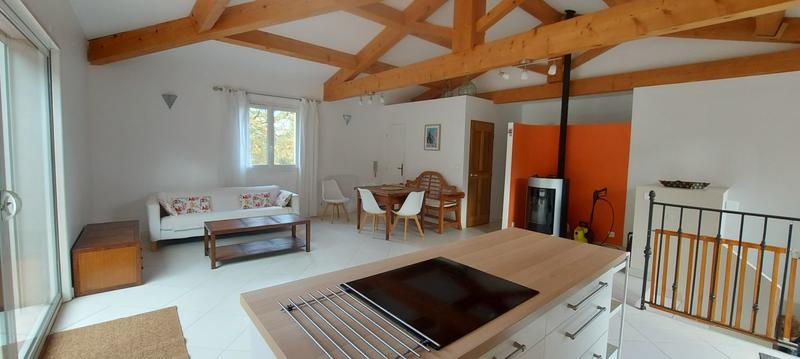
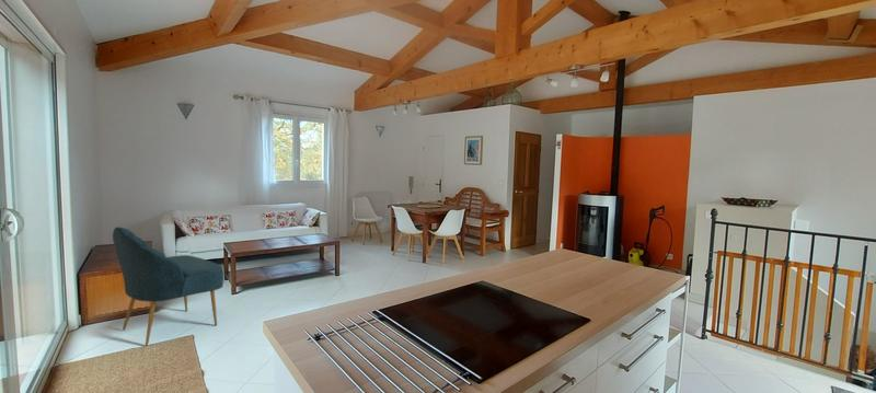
+ chair [112,227,224,347]
